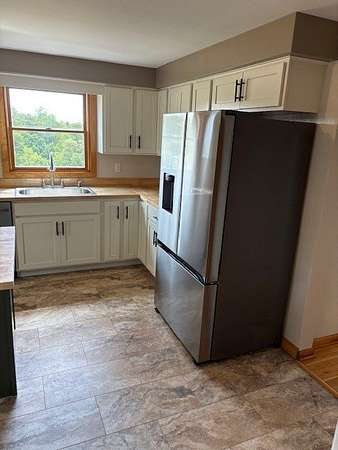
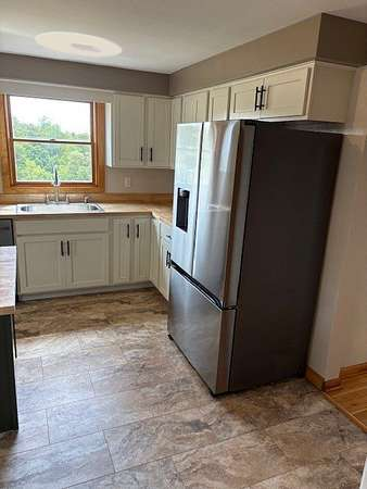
+ ceiling light [34,32,123,58]
